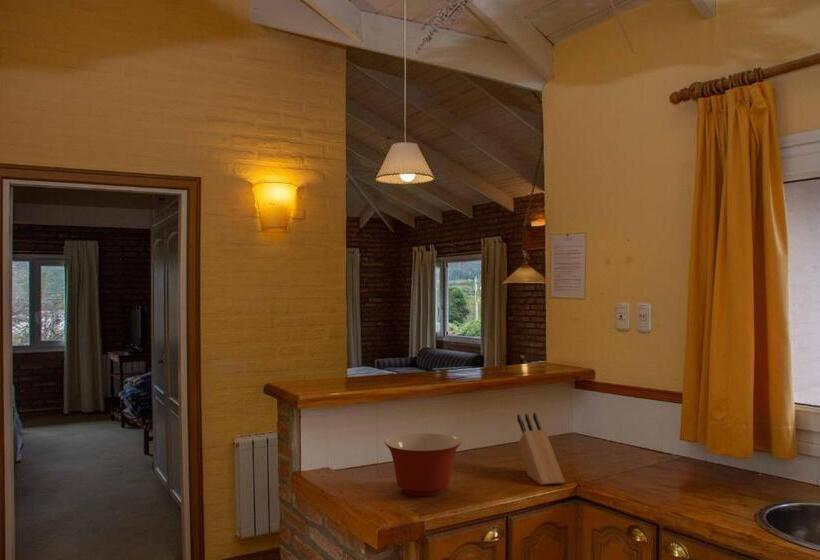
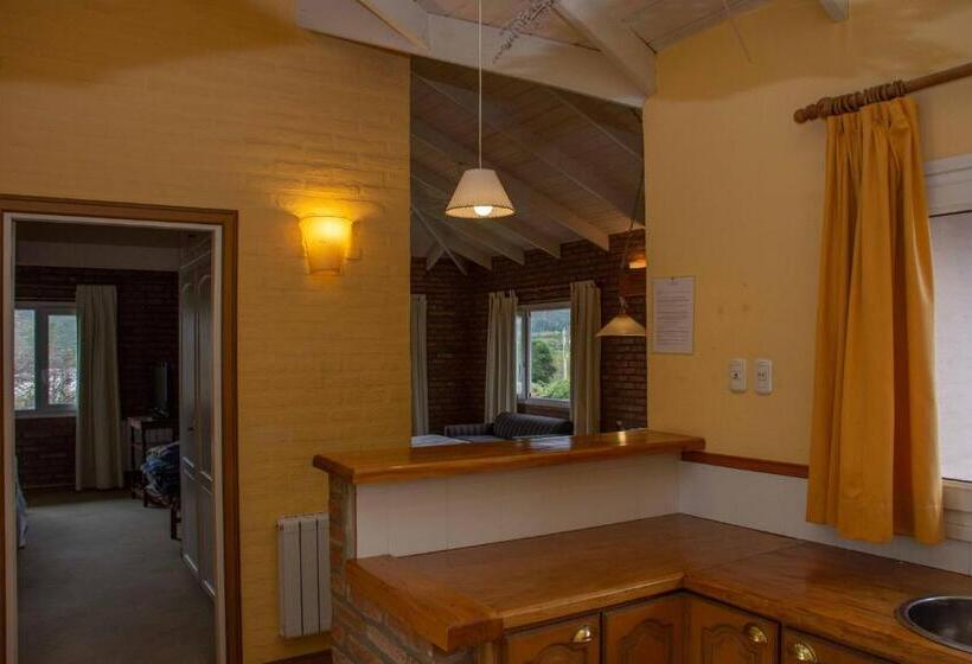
- knife block [516,412,566,486]
- mixing bowl [384,432,462,497]
